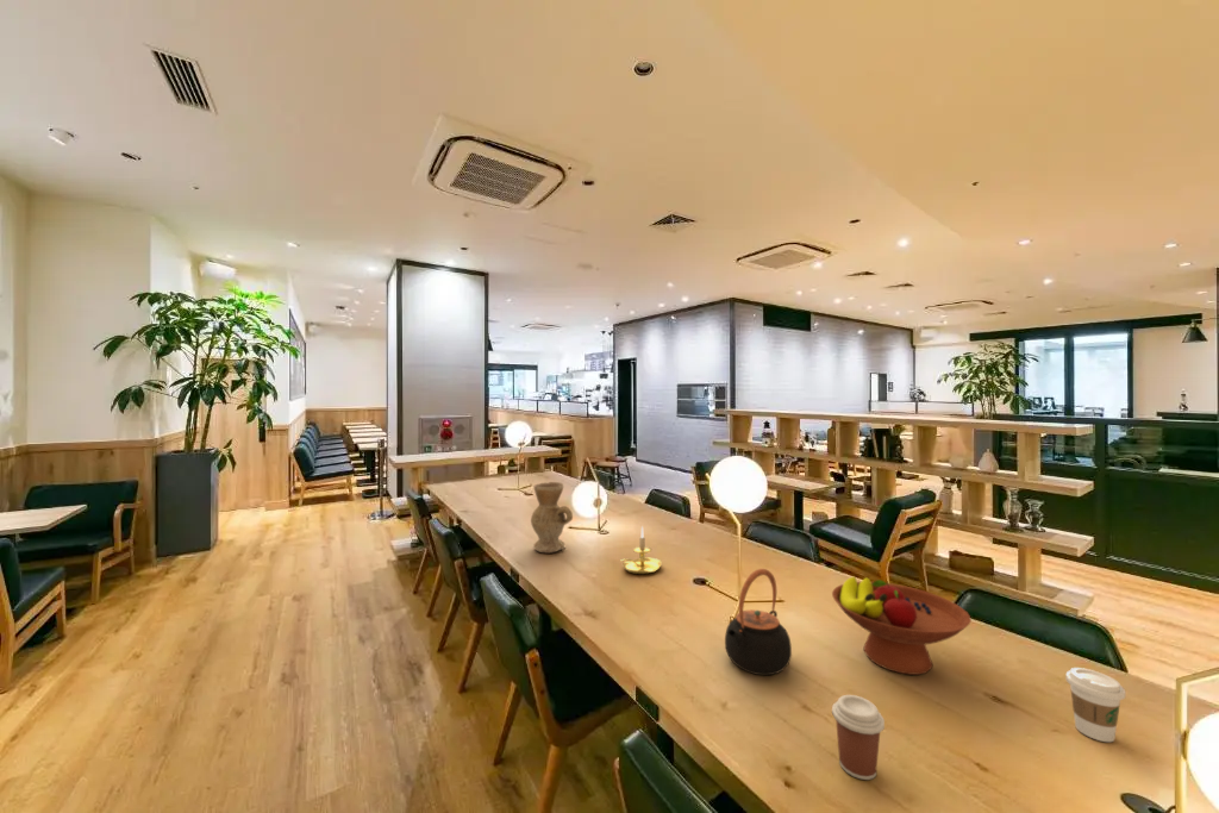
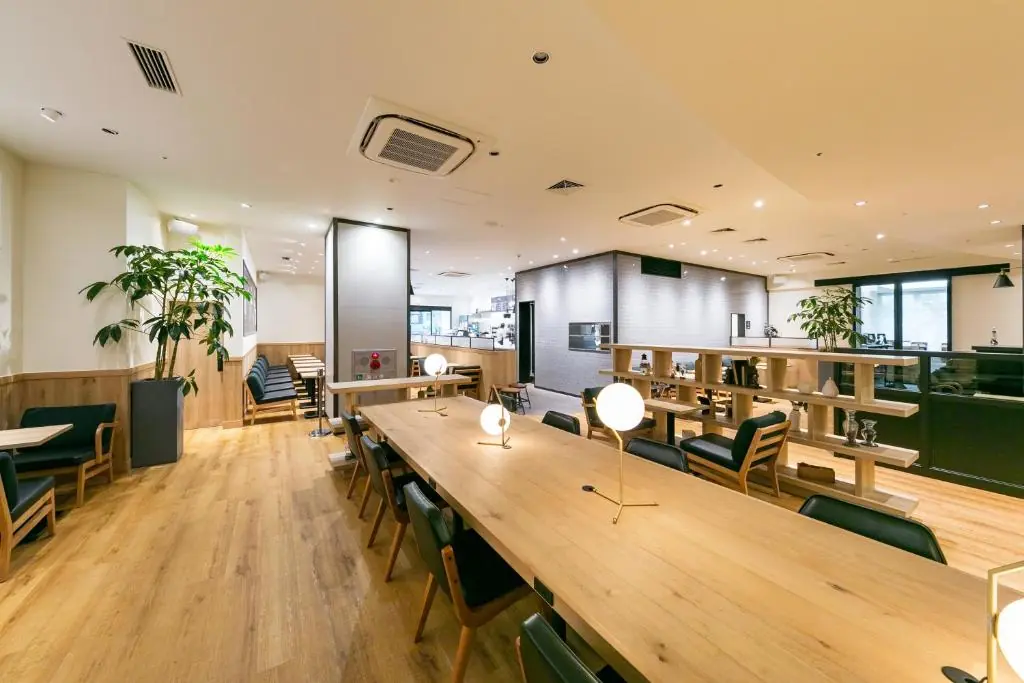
- vase [530,481,574,555]
- candle holder [620,525,663,575]
- coffee cup [831,694,886,781]
- coffee cup [1064,667,1126,743]
- teapot [724,568,793,676]
- fruit bowl [831,575,973,676]
